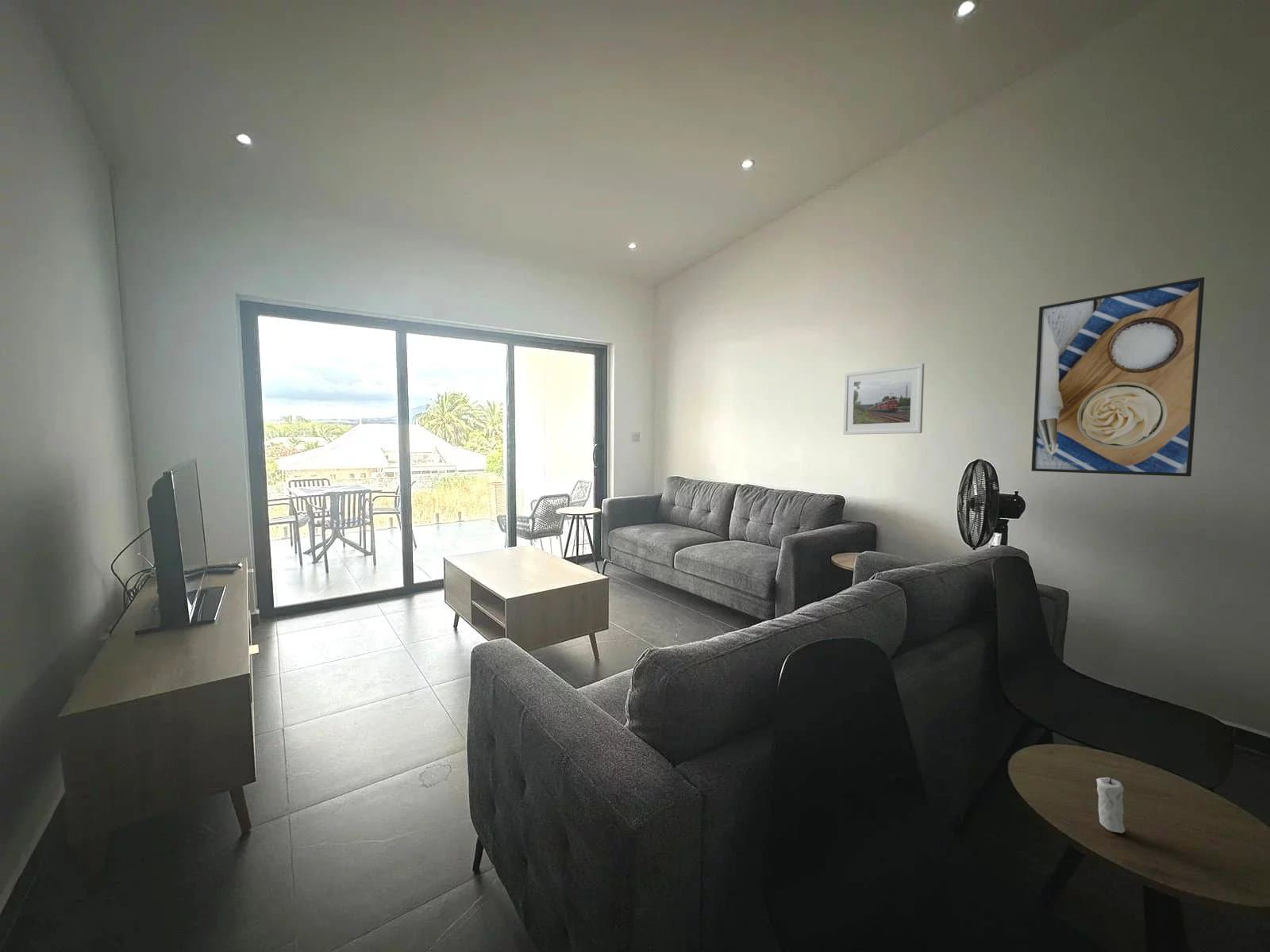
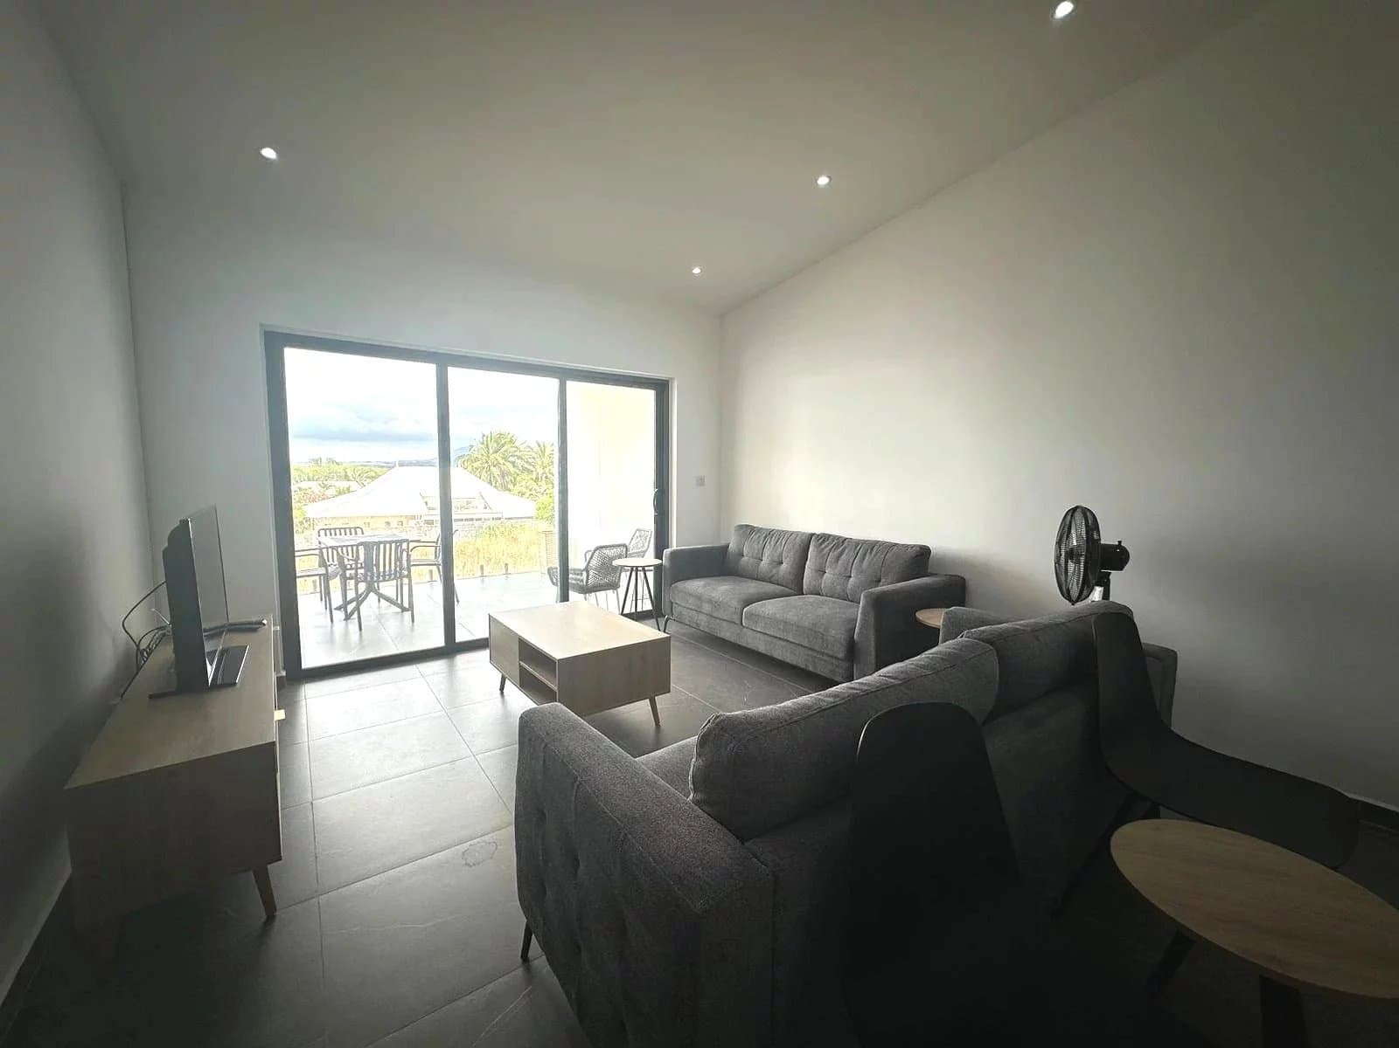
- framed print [1030,277,1205,478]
- candle [1095,774,1126,834]
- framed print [842,363,925,436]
